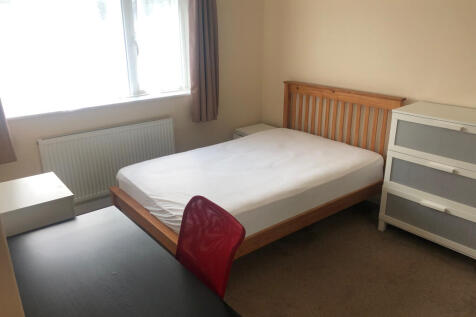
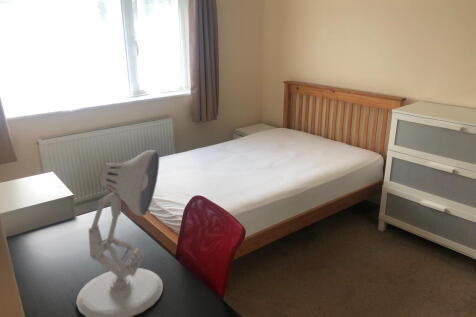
+ desk lamp [75,149,164,317]
